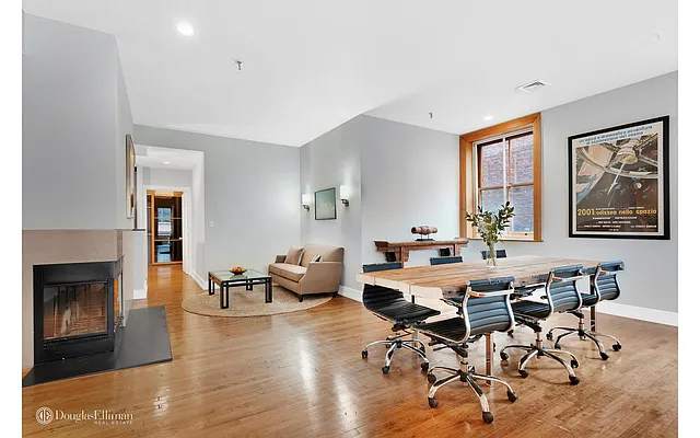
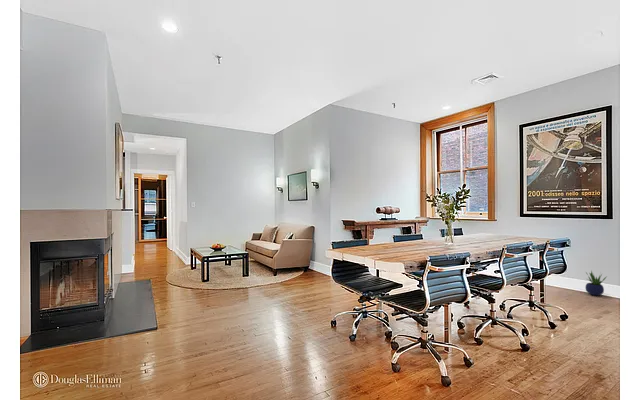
+ potted plant [584,269,608,296]
